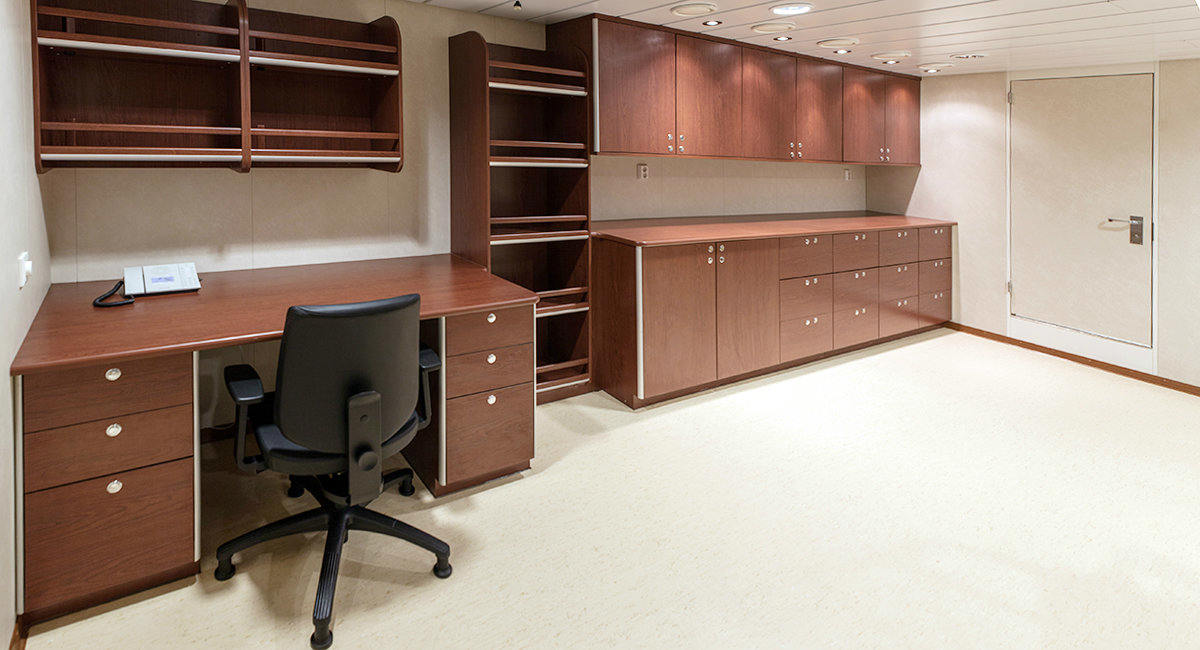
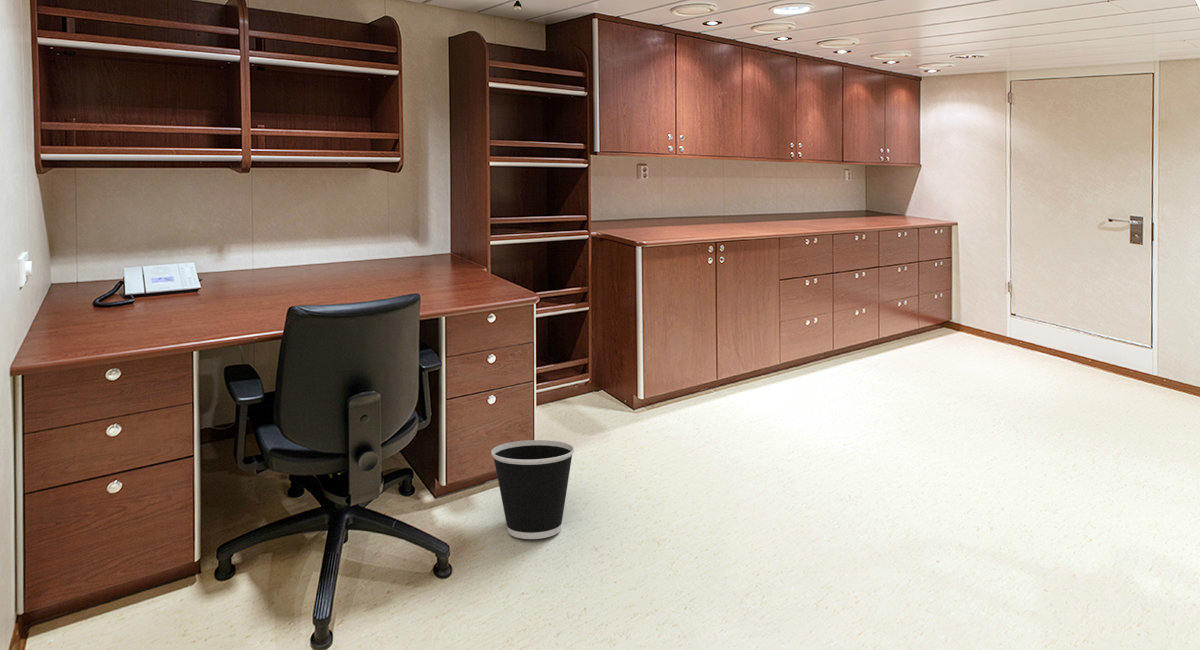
+ wastebasket [490,439,575,540]
